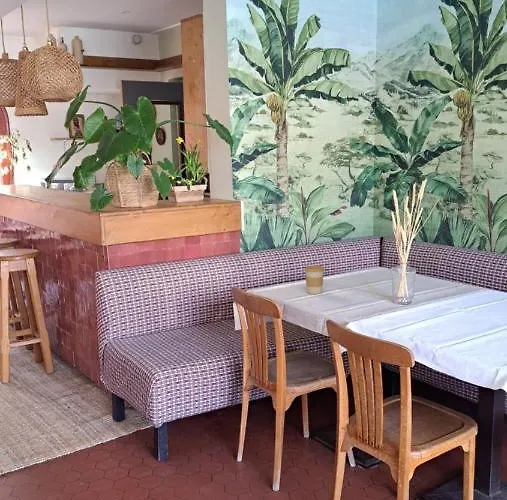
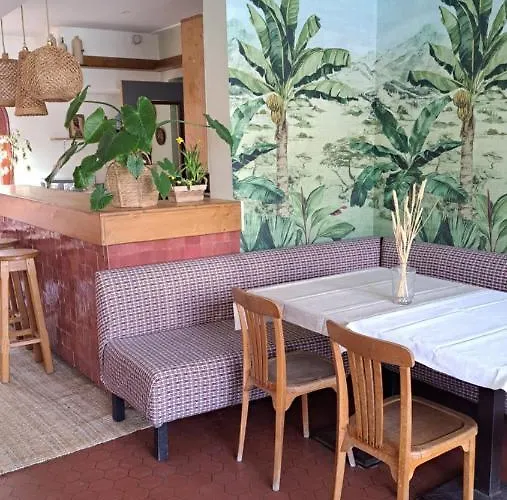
- coffee cup [303,265,325,295]
